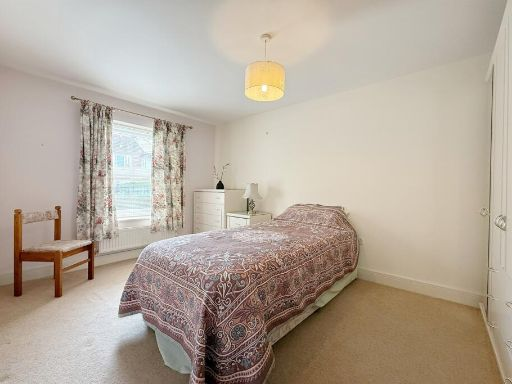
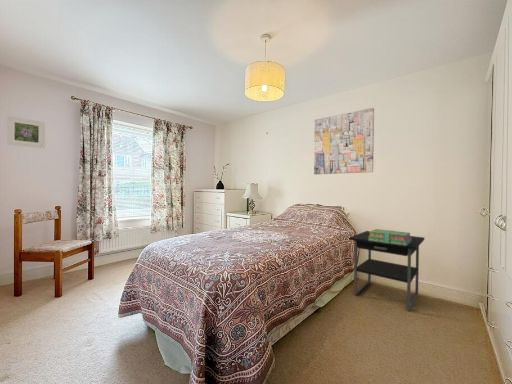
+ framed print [6,115,46,149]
+ wall art [313,107,375,175]
+ nightstand [348,230,425,312]
+ stack of books [368,228,411,246]
